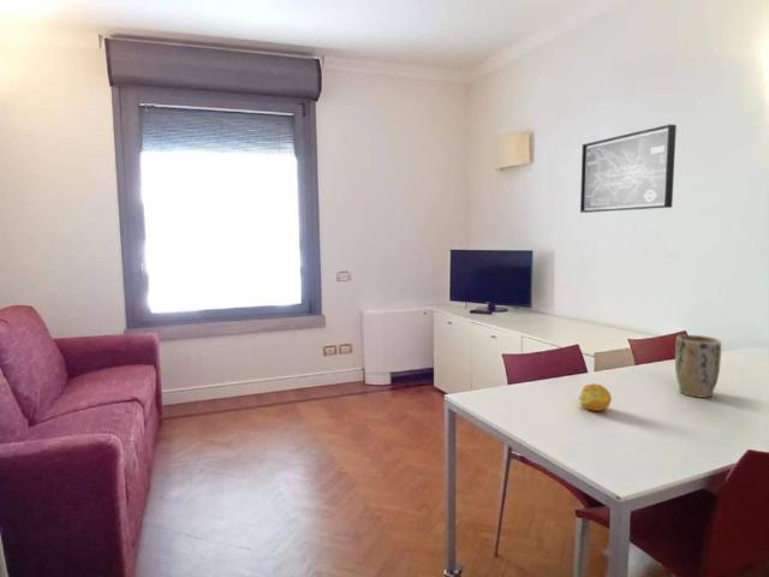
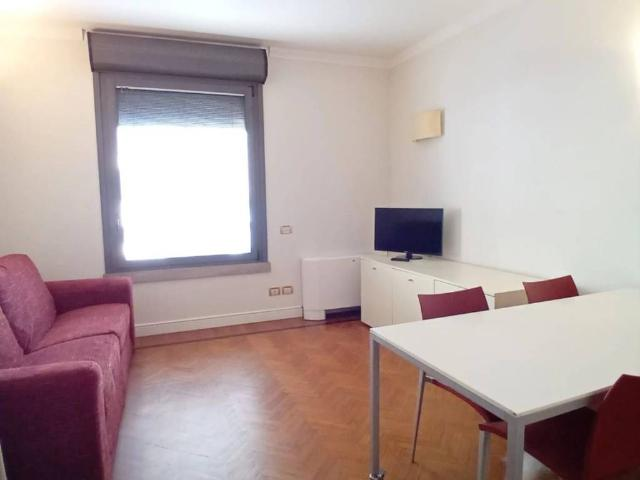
- fruit [578,382,613,412]
- plant pot [674,334,722,399]
- wall art [579,123,678,214]
